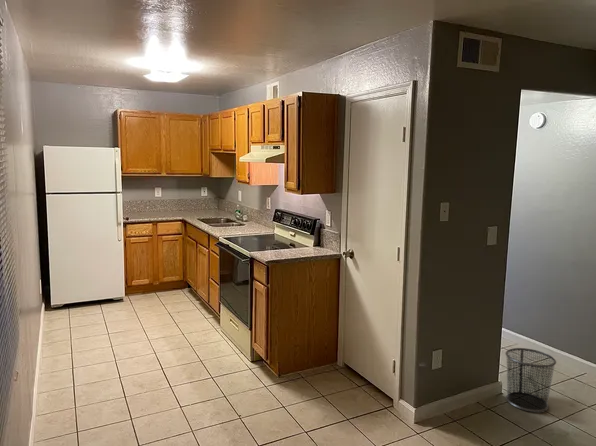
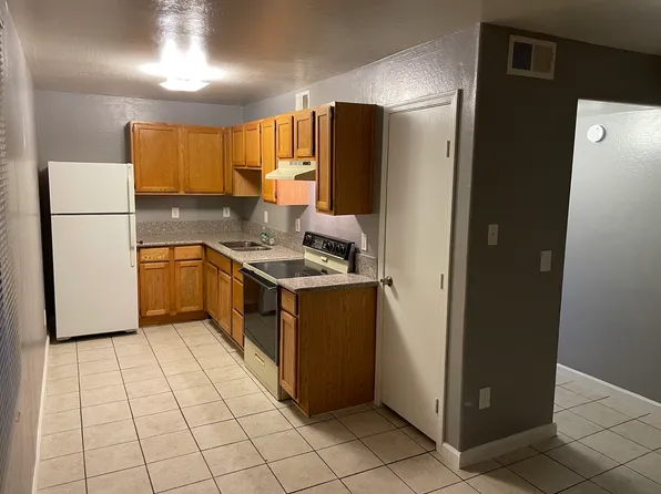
- trash can [505,347,557,413]
